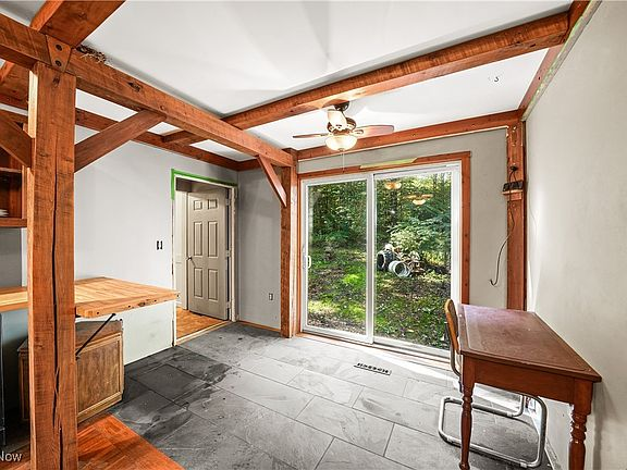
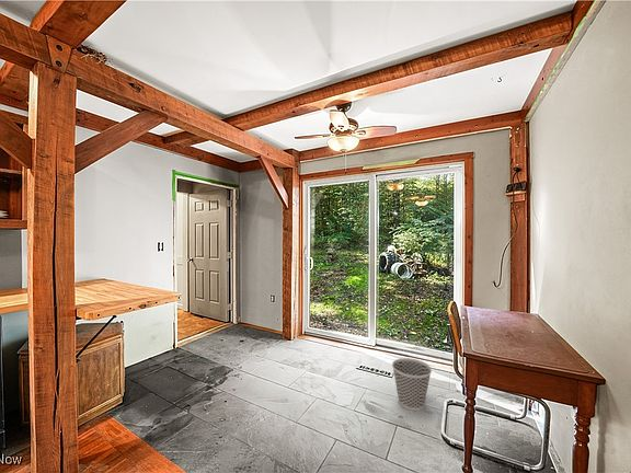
+ wastebasket [391,357,433,412]
